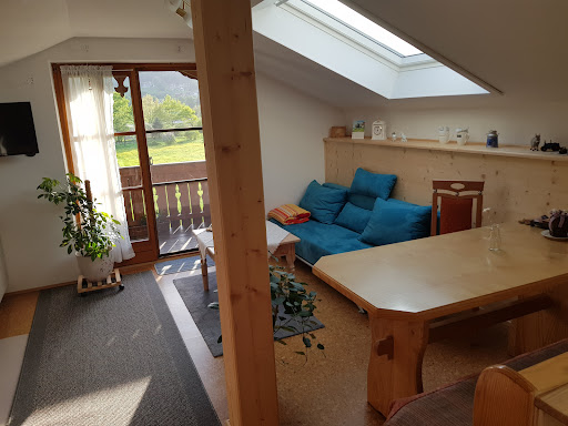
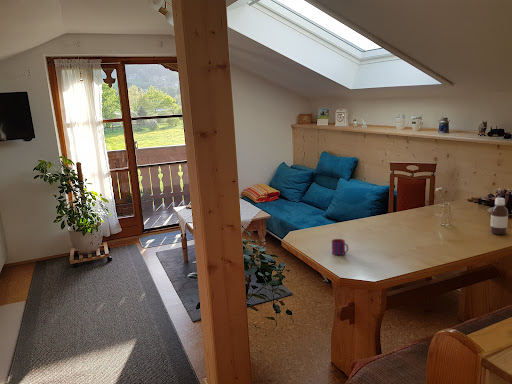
+ mug [331,238,349,256]
+ bottle [490,197,509,235]
